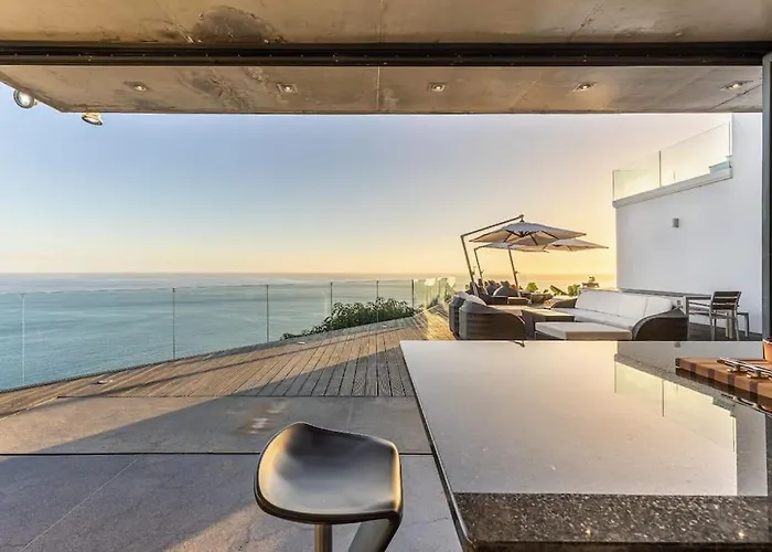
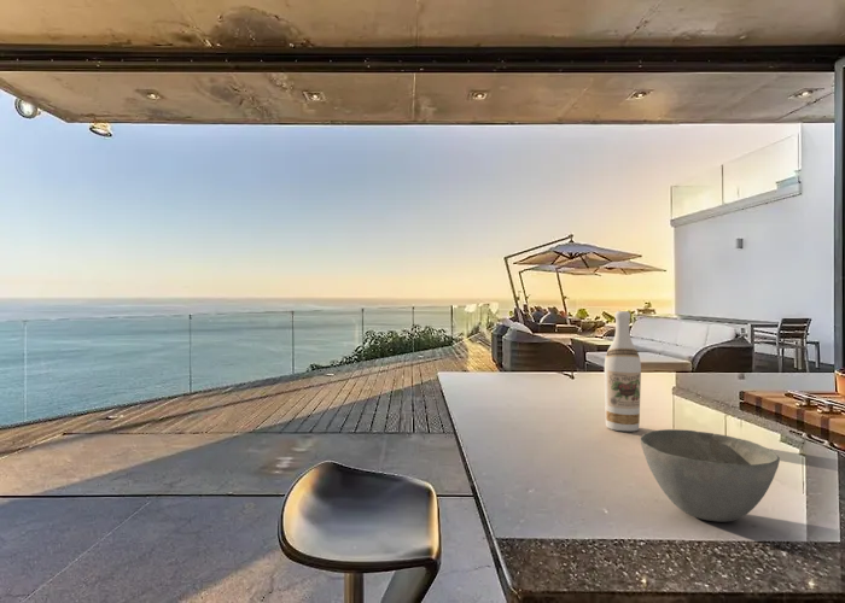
+ wine bottle [604,310,642,433]
+ bowl [639,428,781,523]
